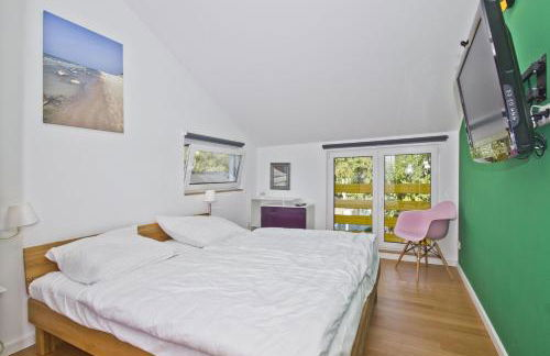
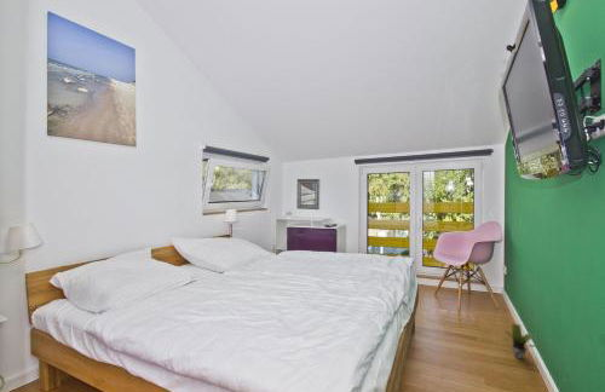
+ potted plant [500,323,540,361]
